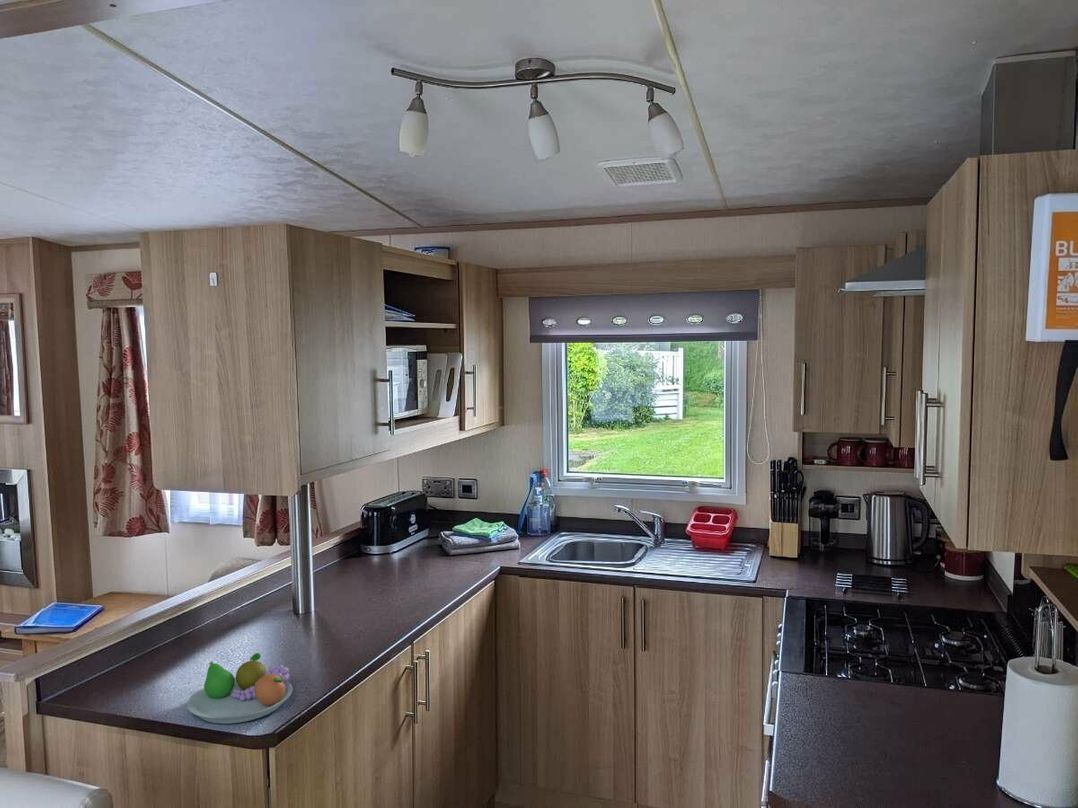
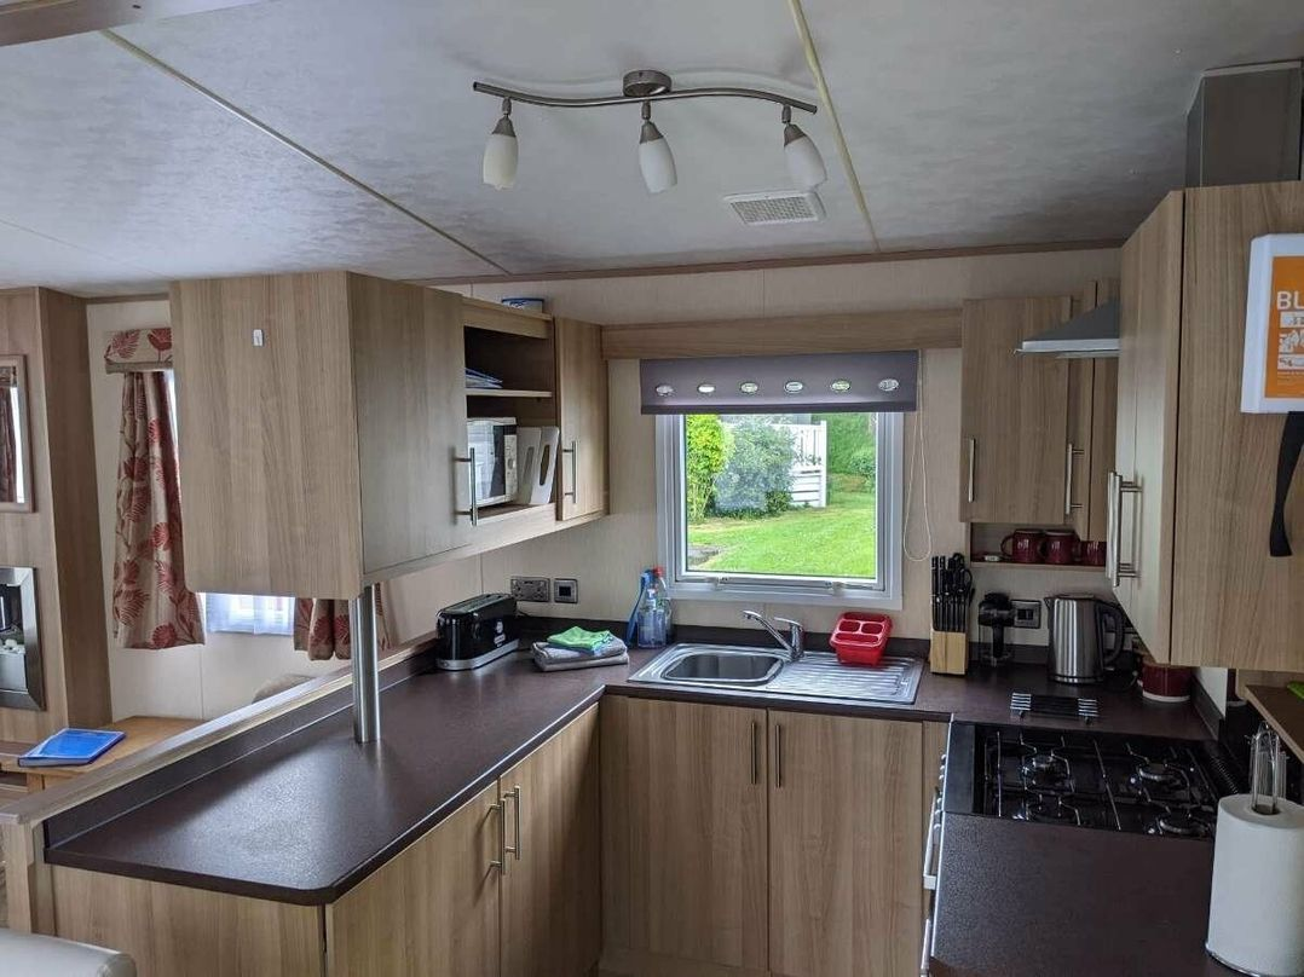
- fruit bowl [186,652,294,725]
